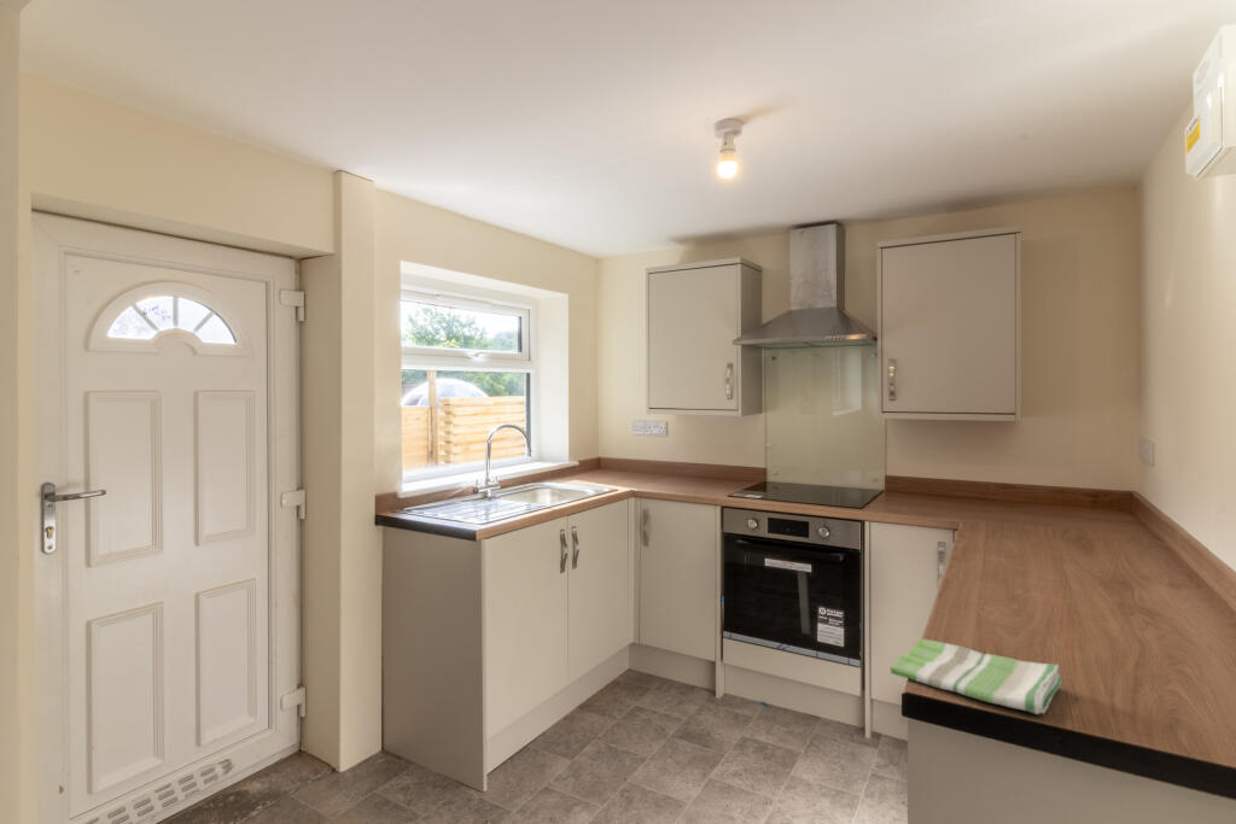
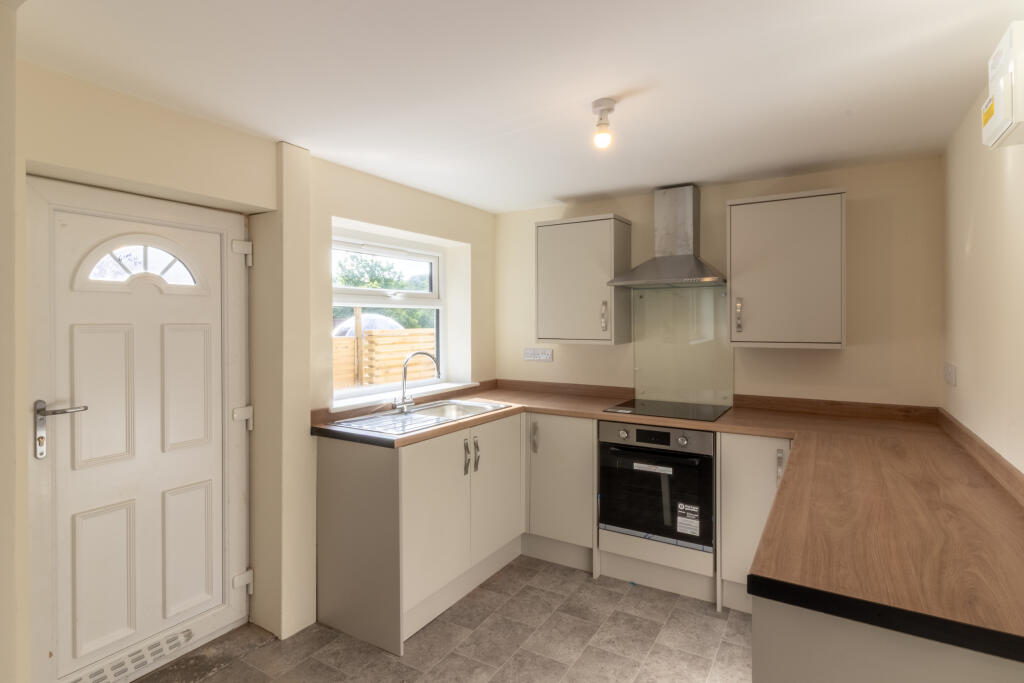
- dish towel [888,637,1063,715]
